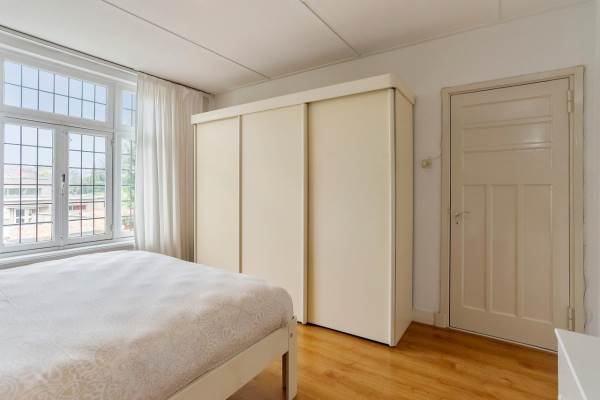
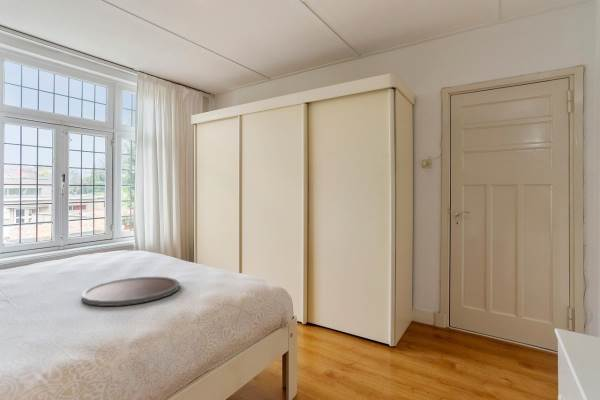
+ tray [81,276,180,307]
